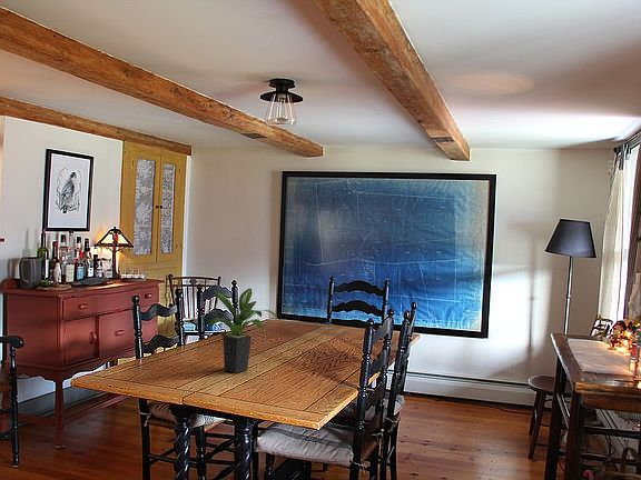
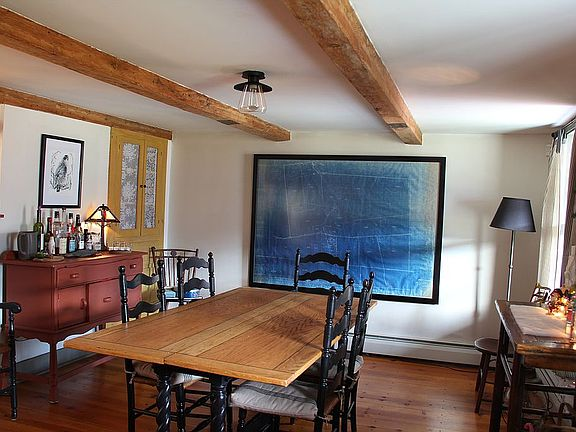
- potted plant [200,288,279,373]
